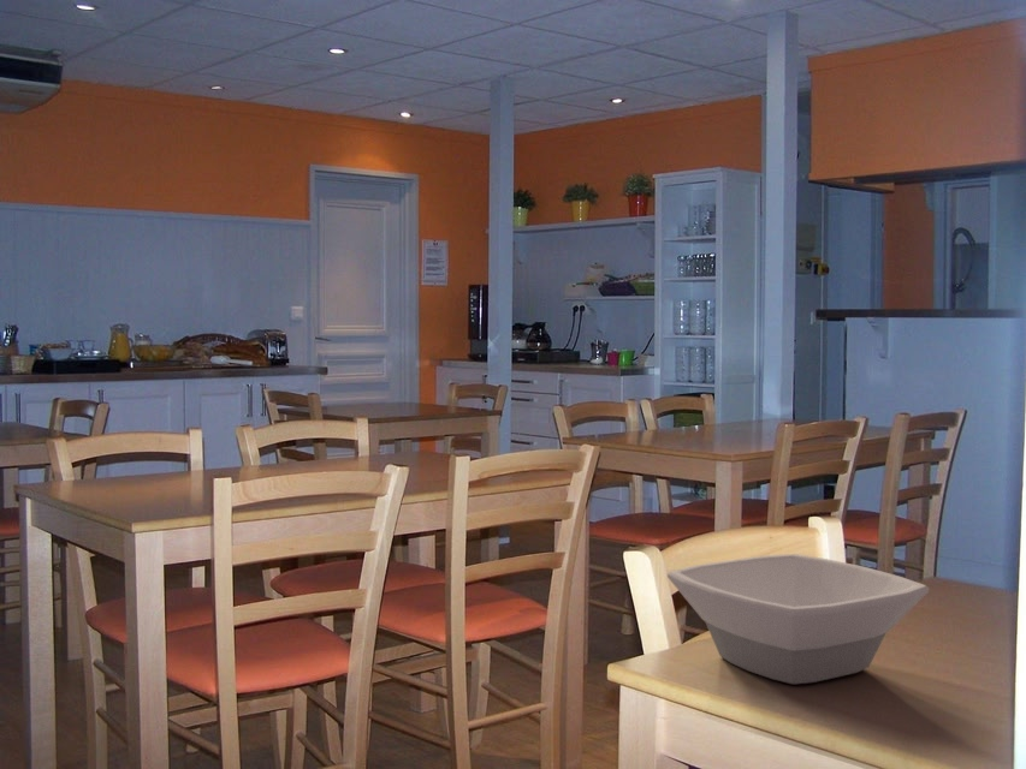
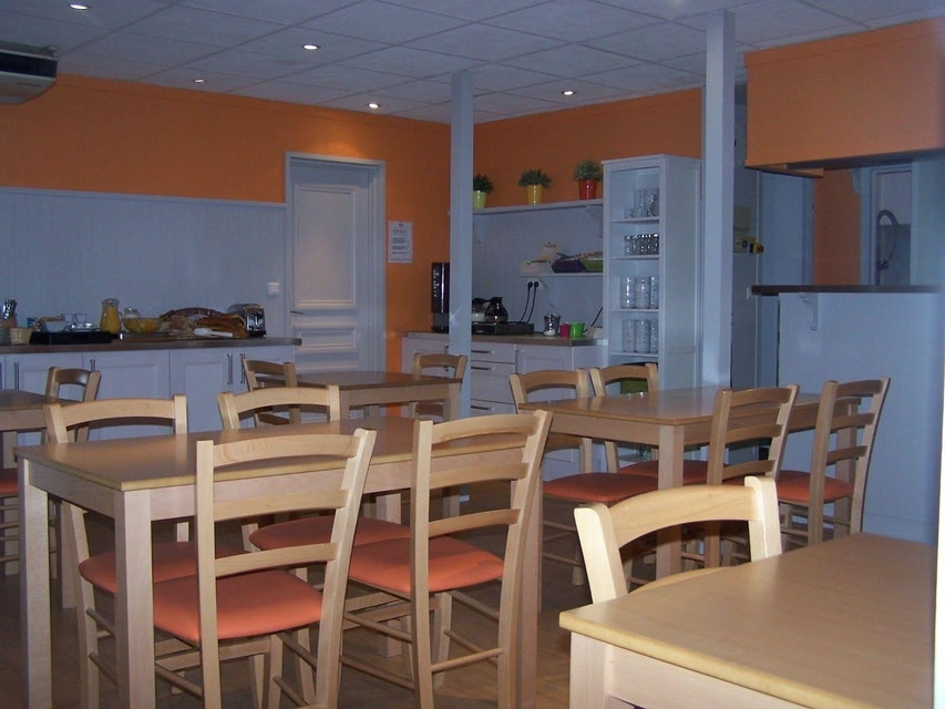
- bowl [666,553,930,685]
